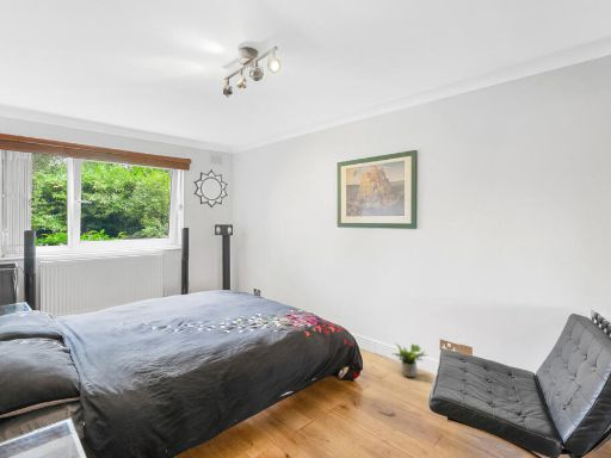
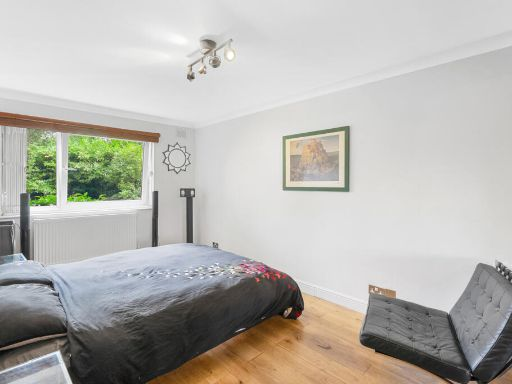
- potted plant [393,341,427,378]
